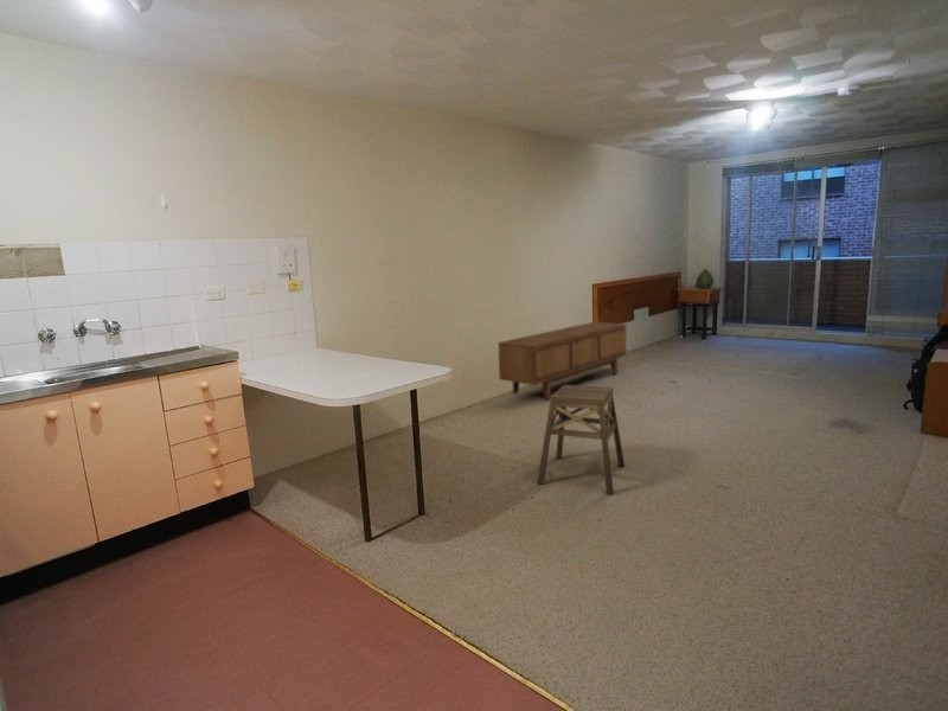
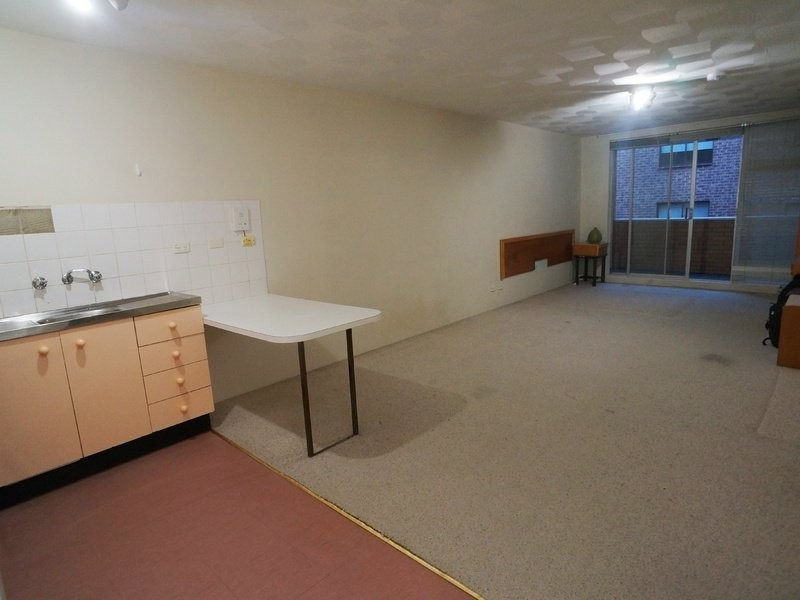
- sideboard [497,321,627,401]
- stool [536,384,626,495]
